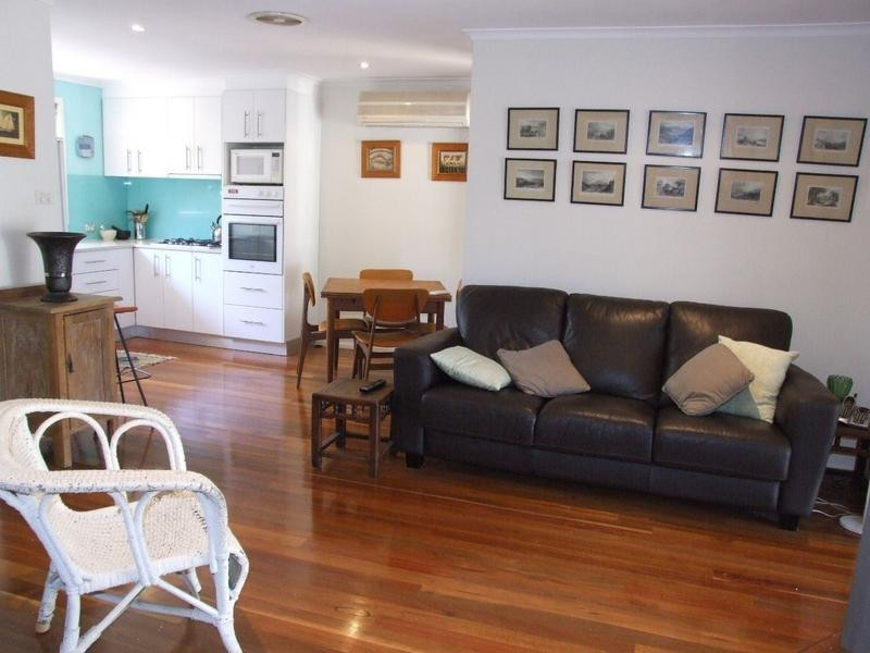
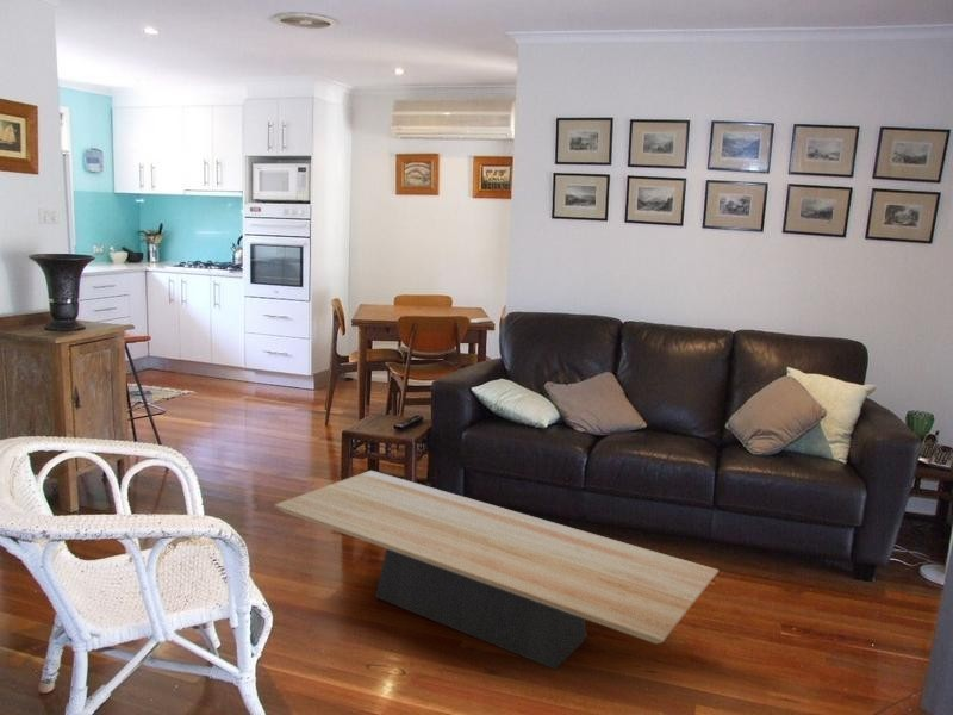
+ coffee table [274,470,720,671]
